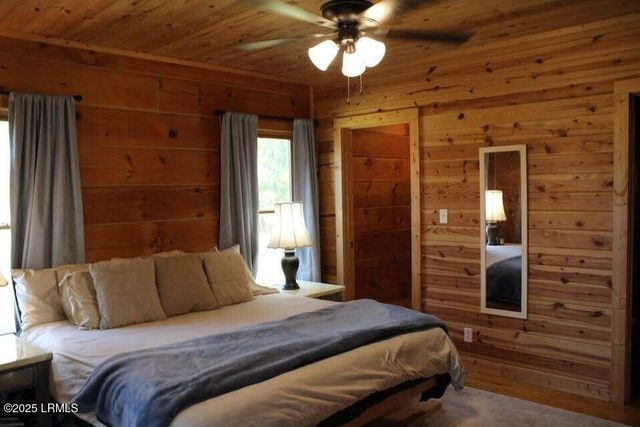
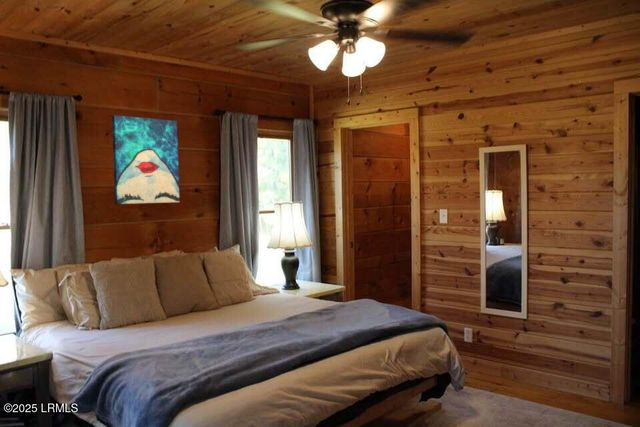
+ wall art [111,114,180,205]
